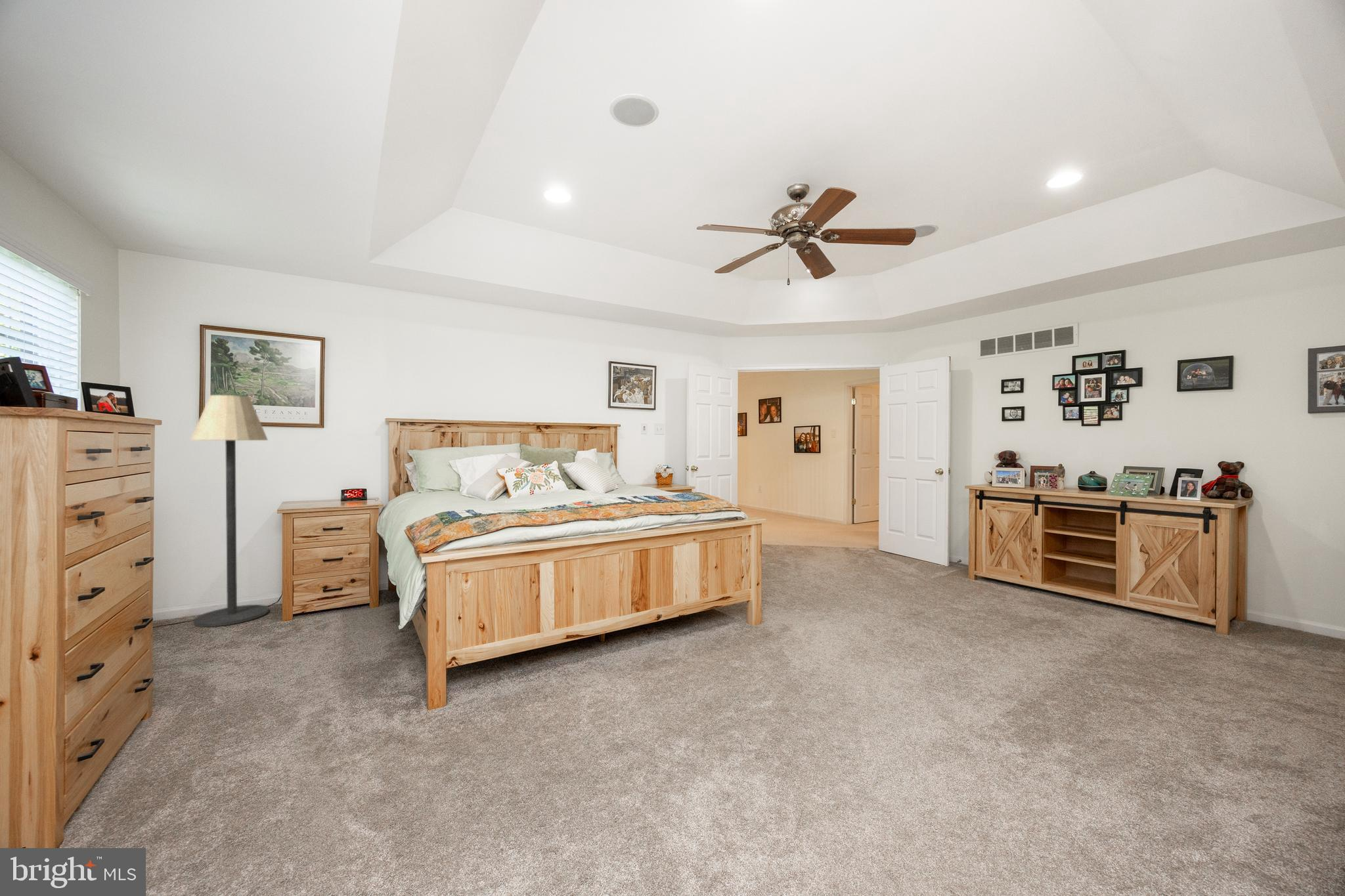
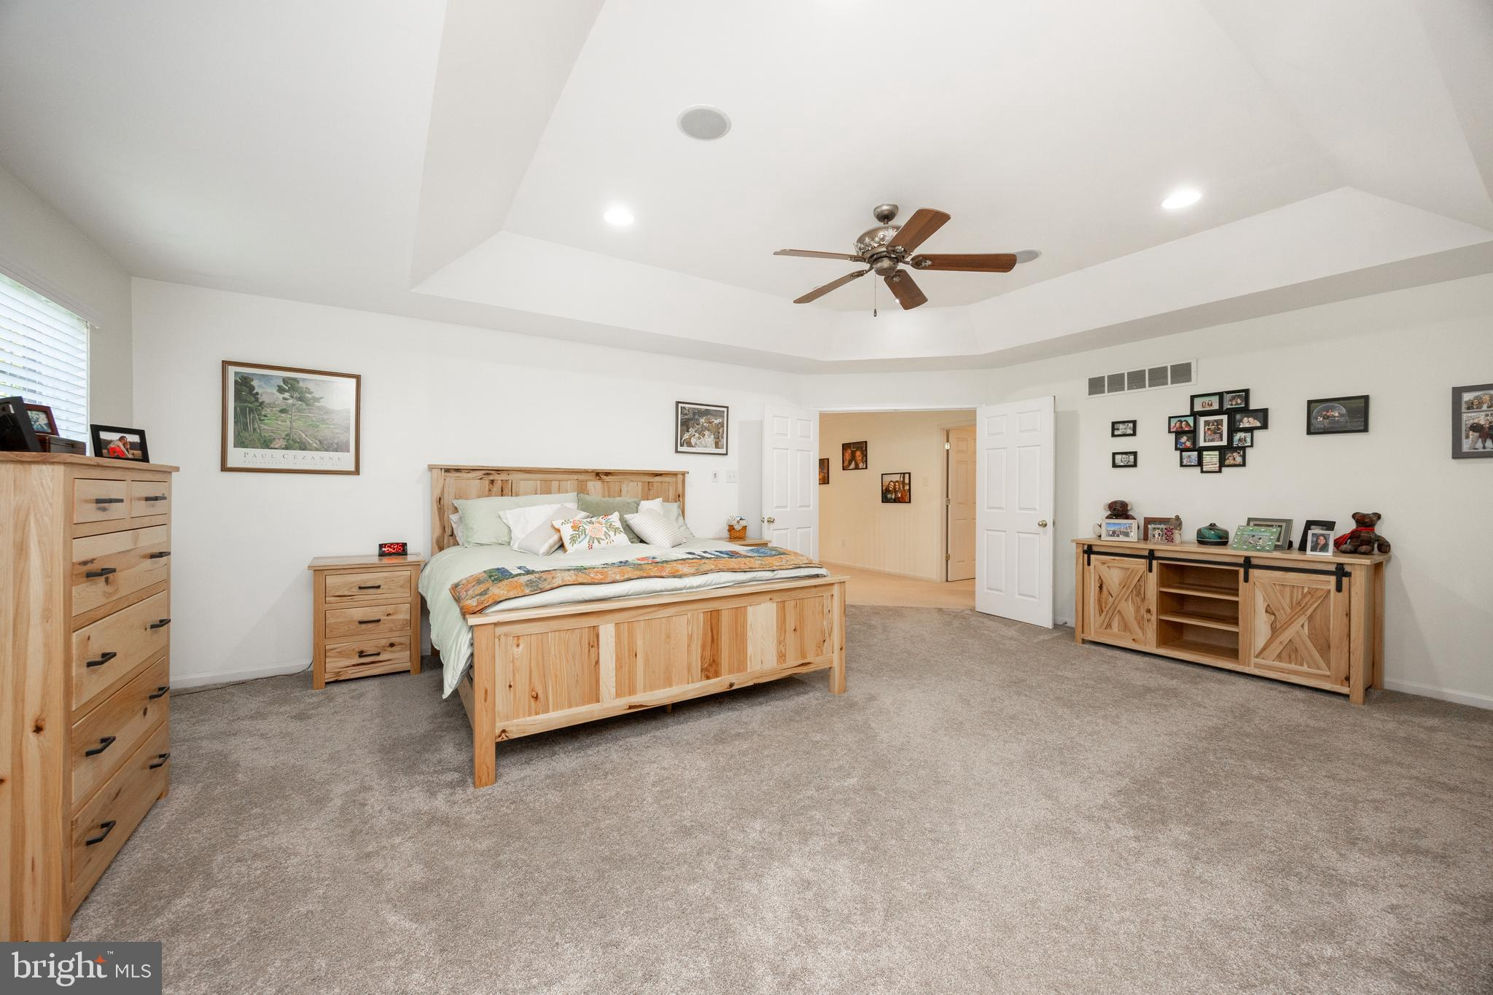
- floor lamp [190,395,269,628]
